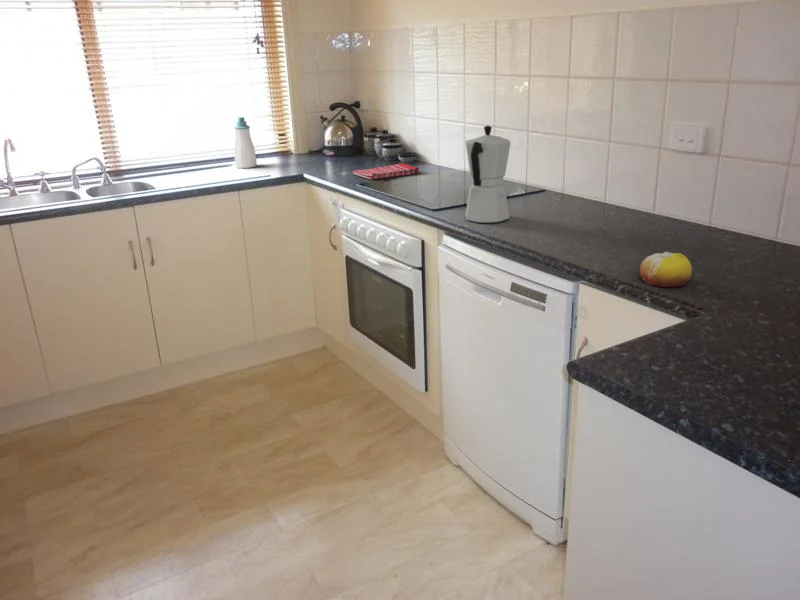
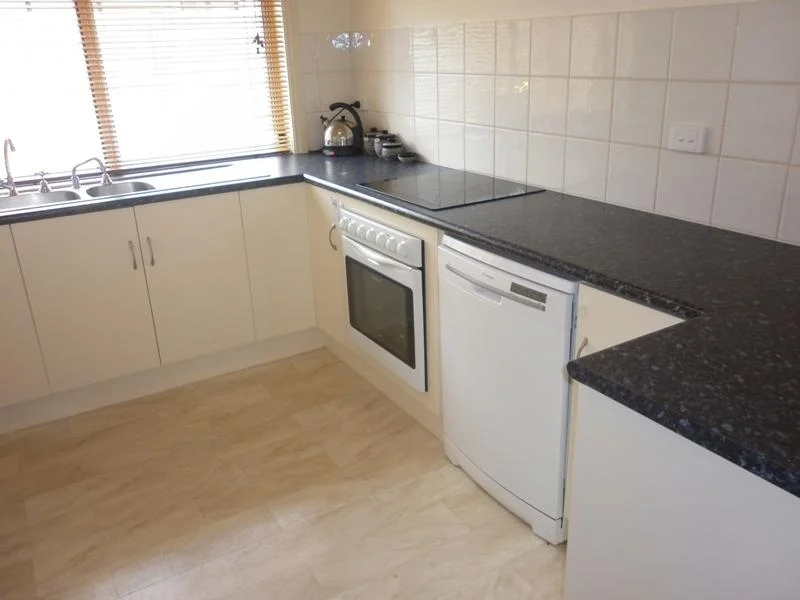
- dish towel [352,162,420,181]
- soap bottle [233,116,258,169]
- fruit [639,251,693,288]
- moka pot [464,125,512,224]
